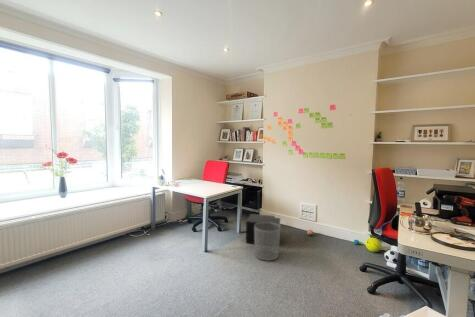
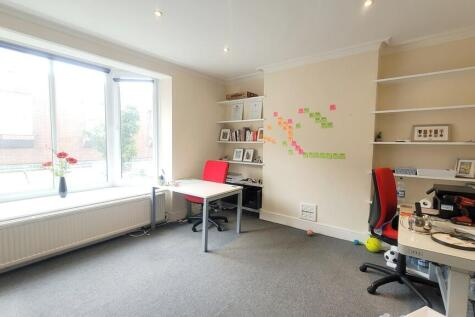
- waste bin [254,222,281,262]
- storage box [245,213,281,246]
